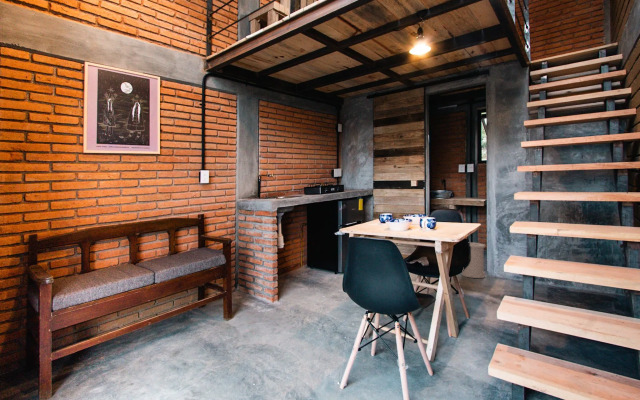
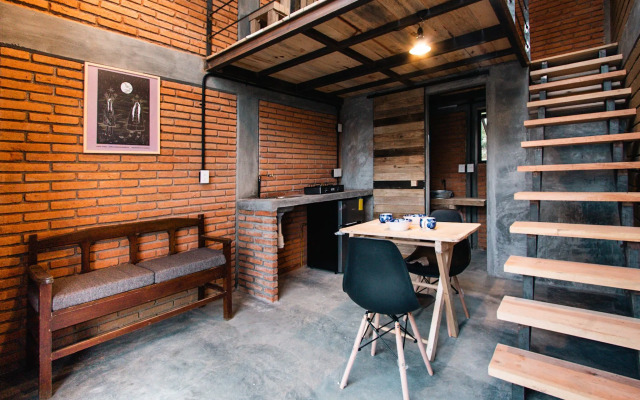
- trash can [461,242,486,279]
